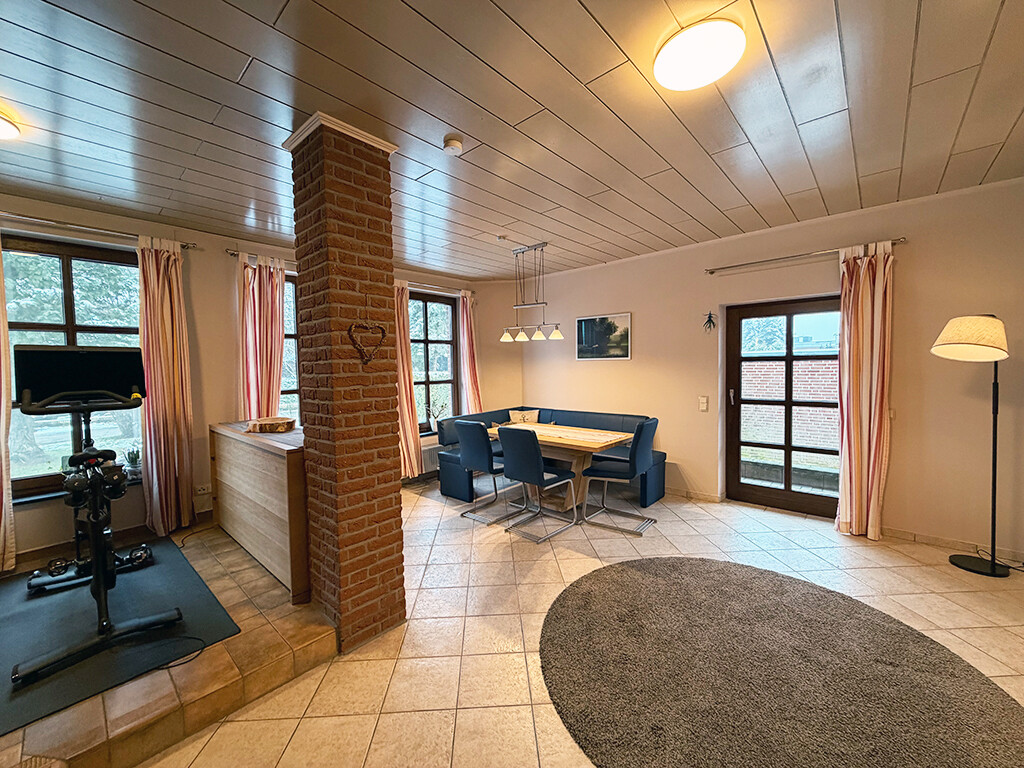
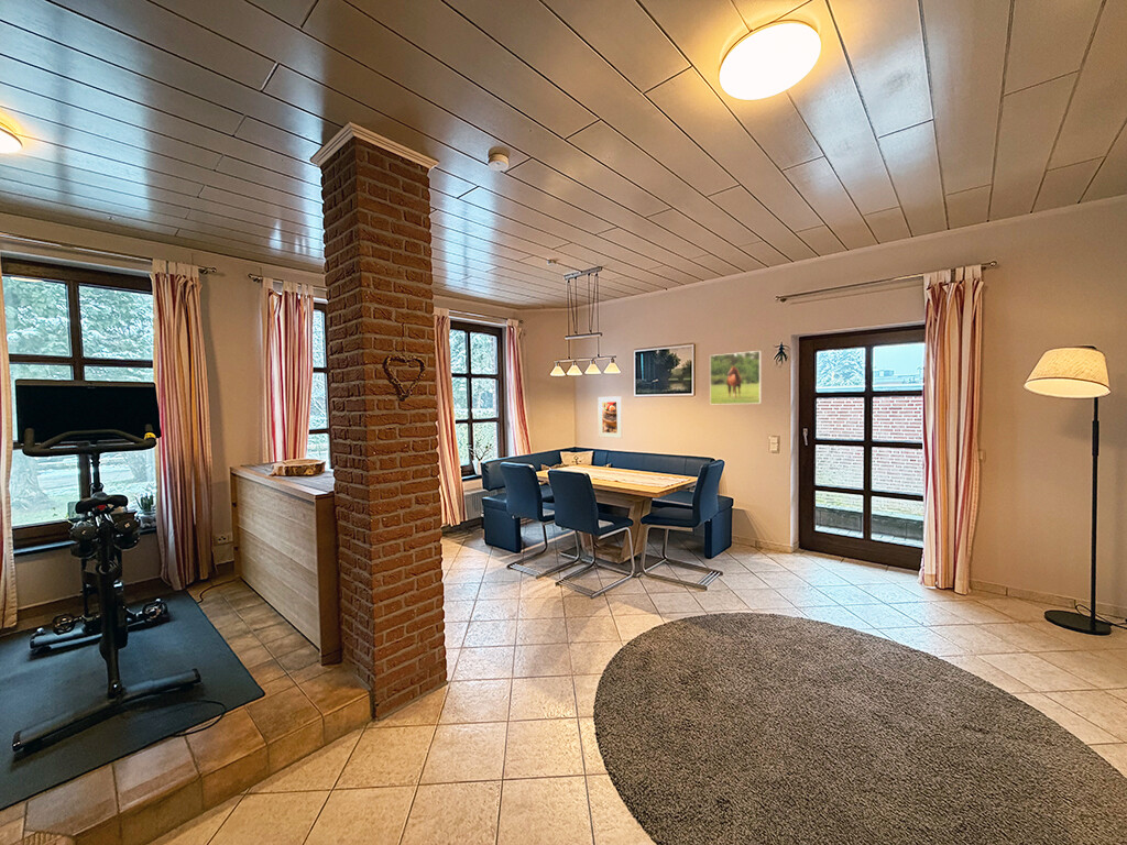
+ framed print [597,395,623,439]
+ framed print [709,350,763,406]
